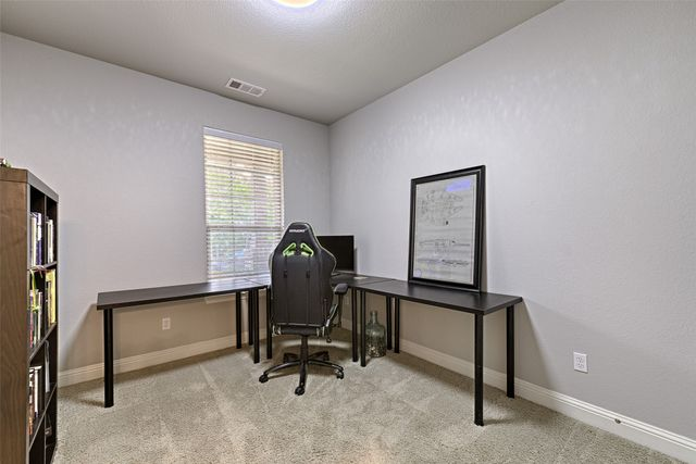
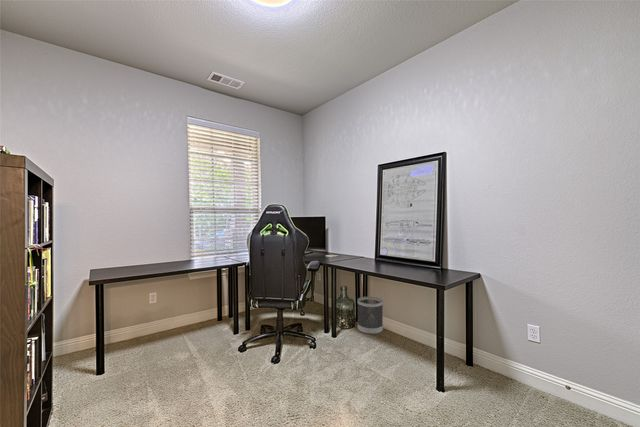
+ wastebasket [356,296,384,335]
